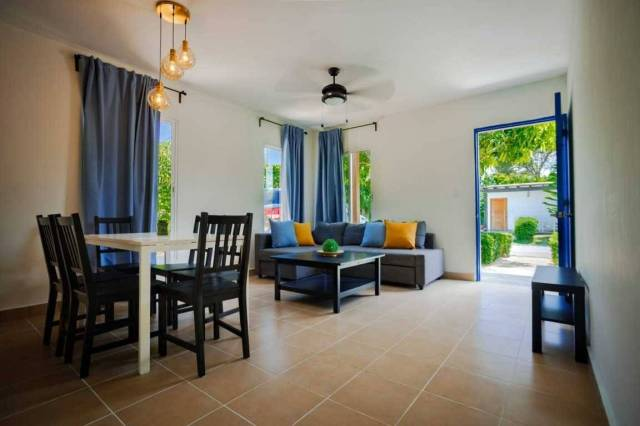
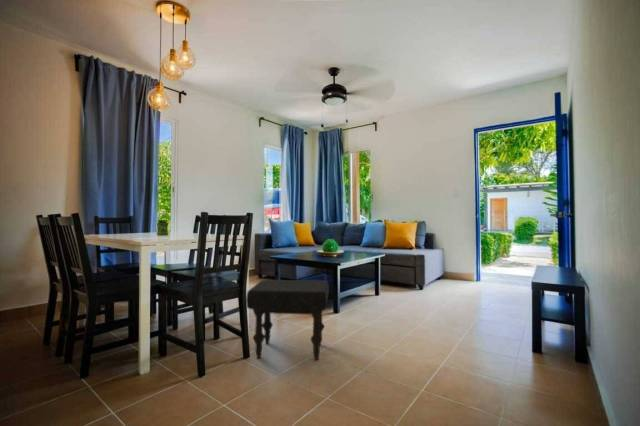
+ ottoman [245,279,330,361]
